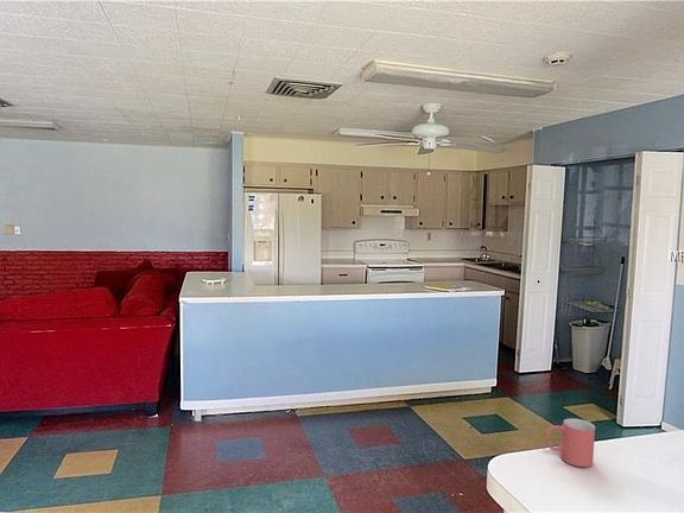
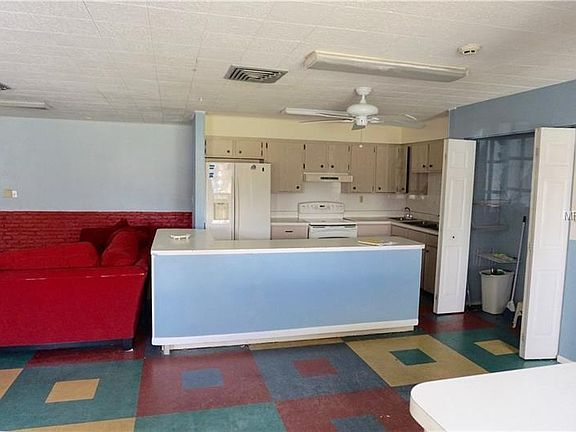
- mug [544,418,596,468]
